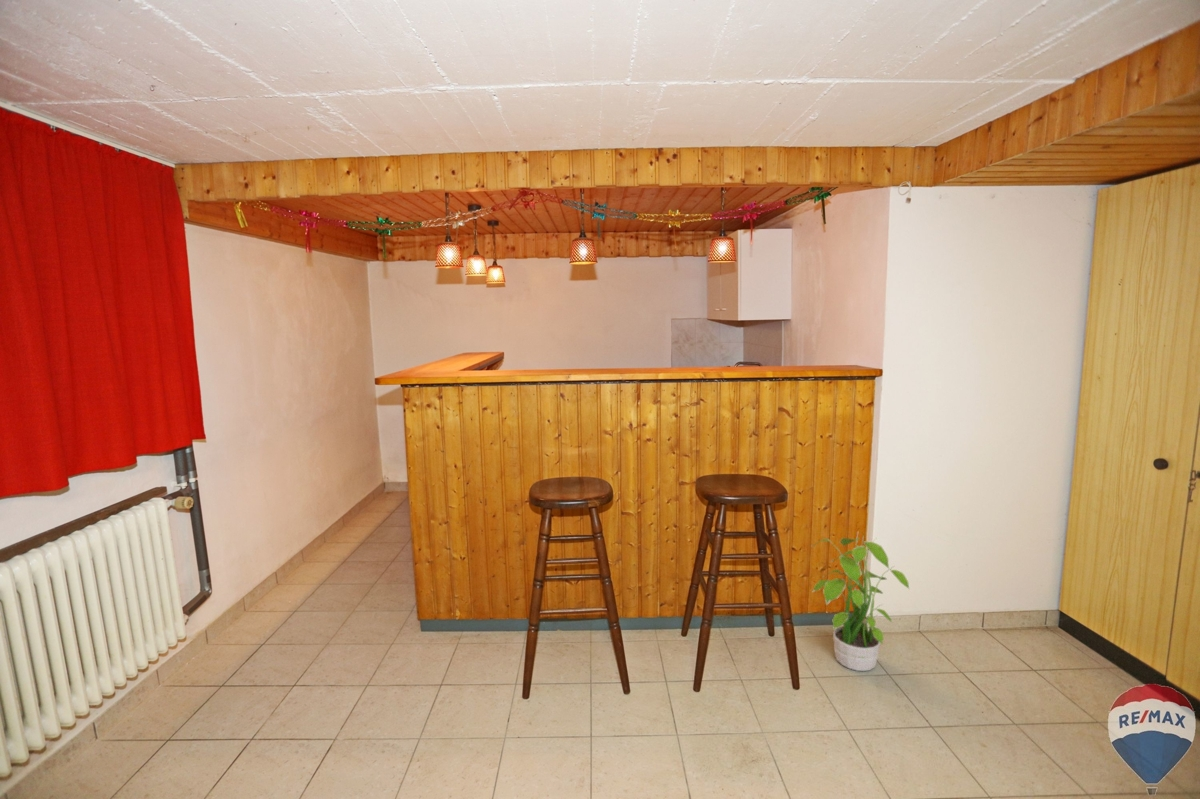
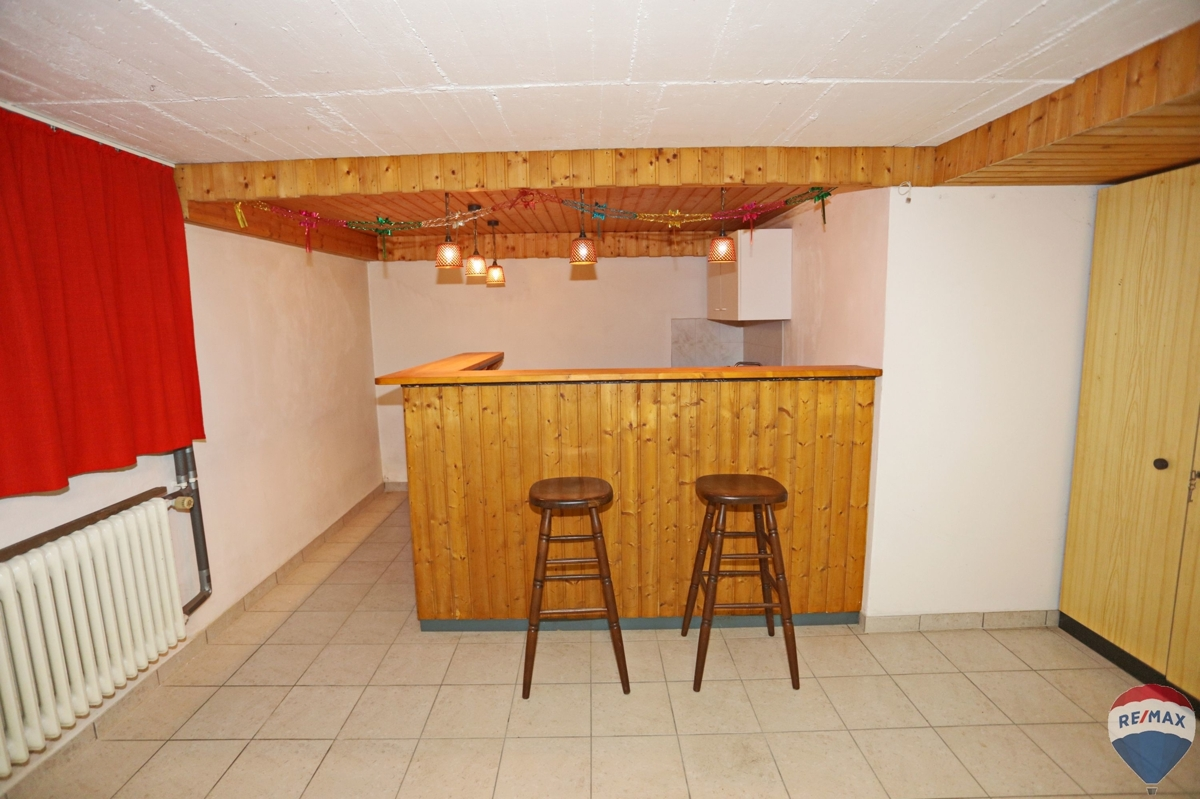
- potted plant [810,532,910,672]
